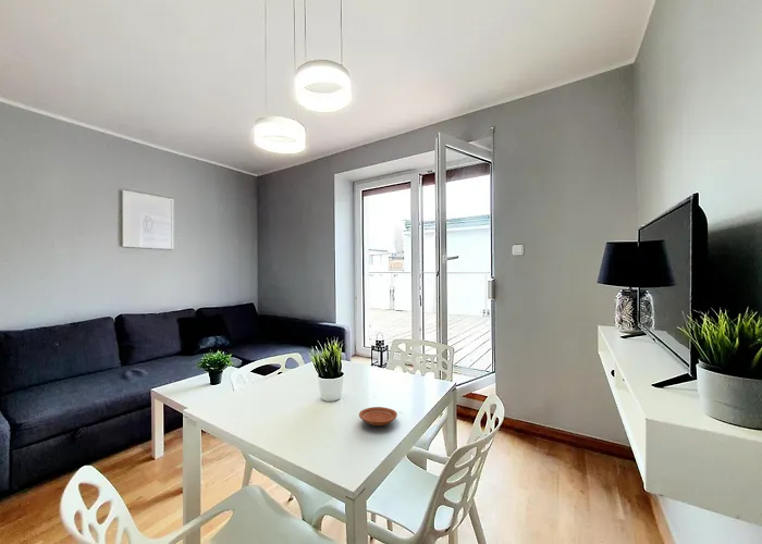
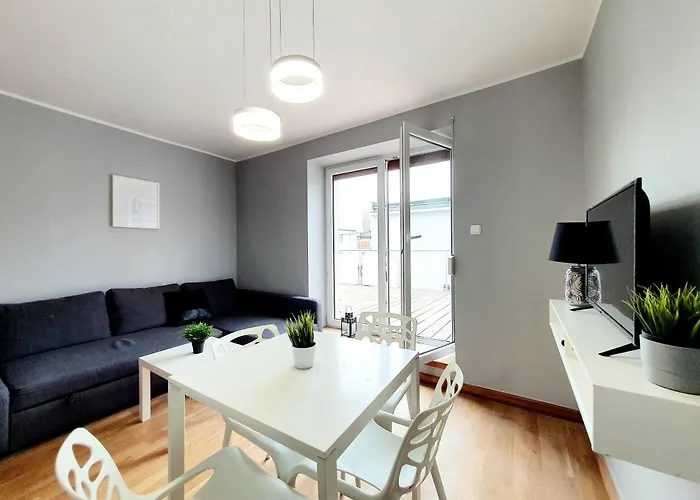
- plate [358,406,398,426]
